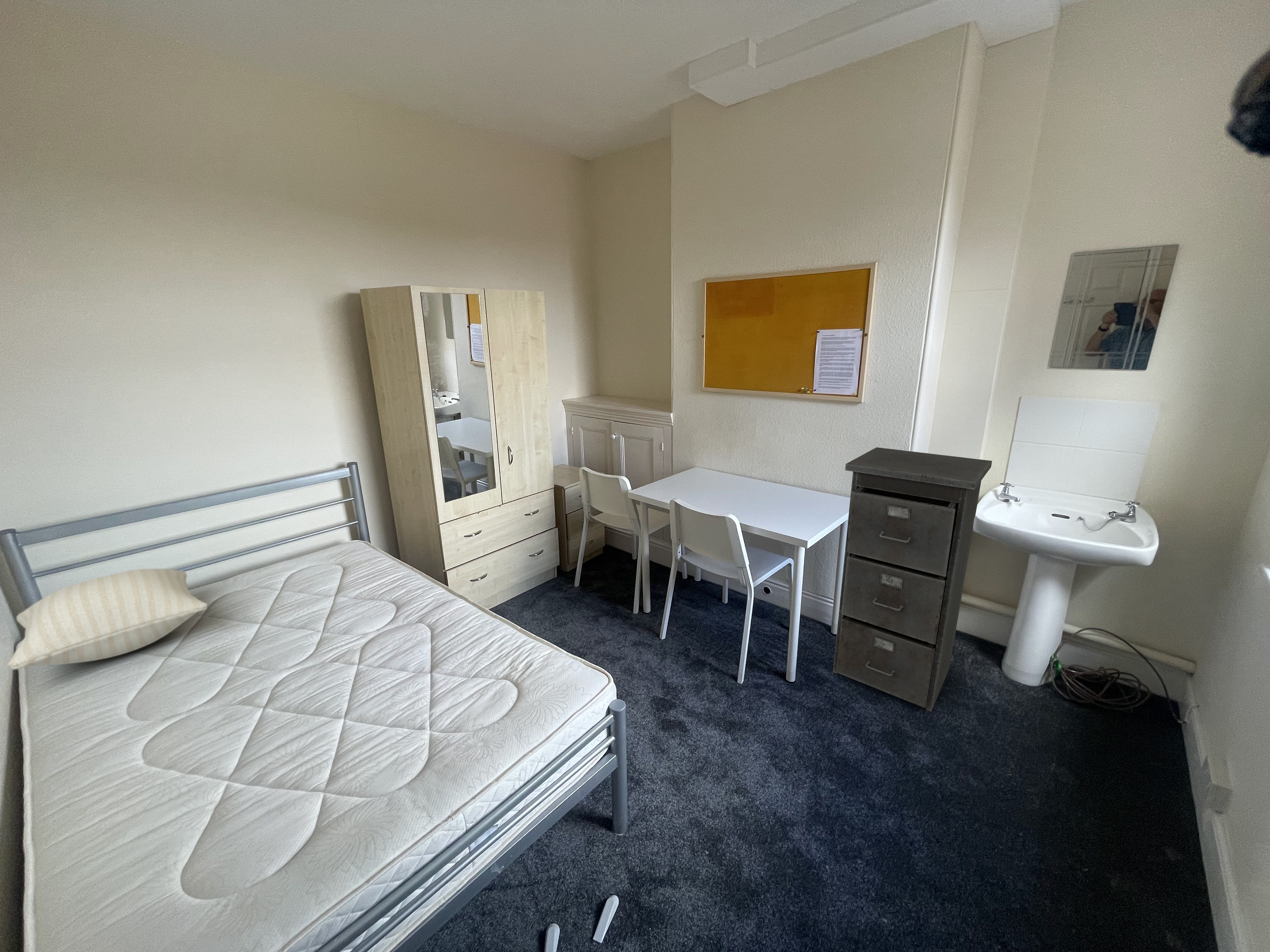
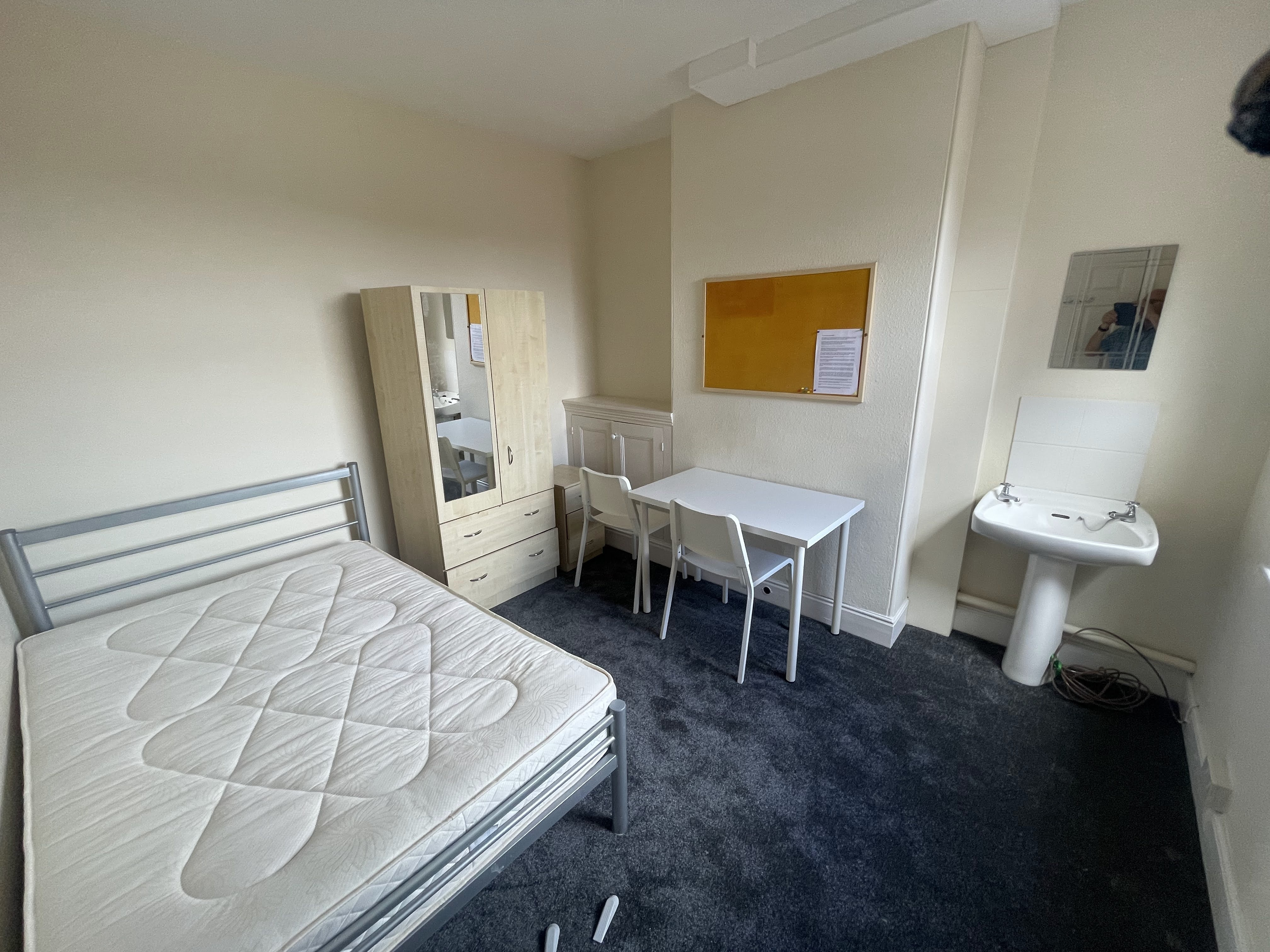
- filing cabinet [832,447,992,712]
- pillow [7,568,208,670]
